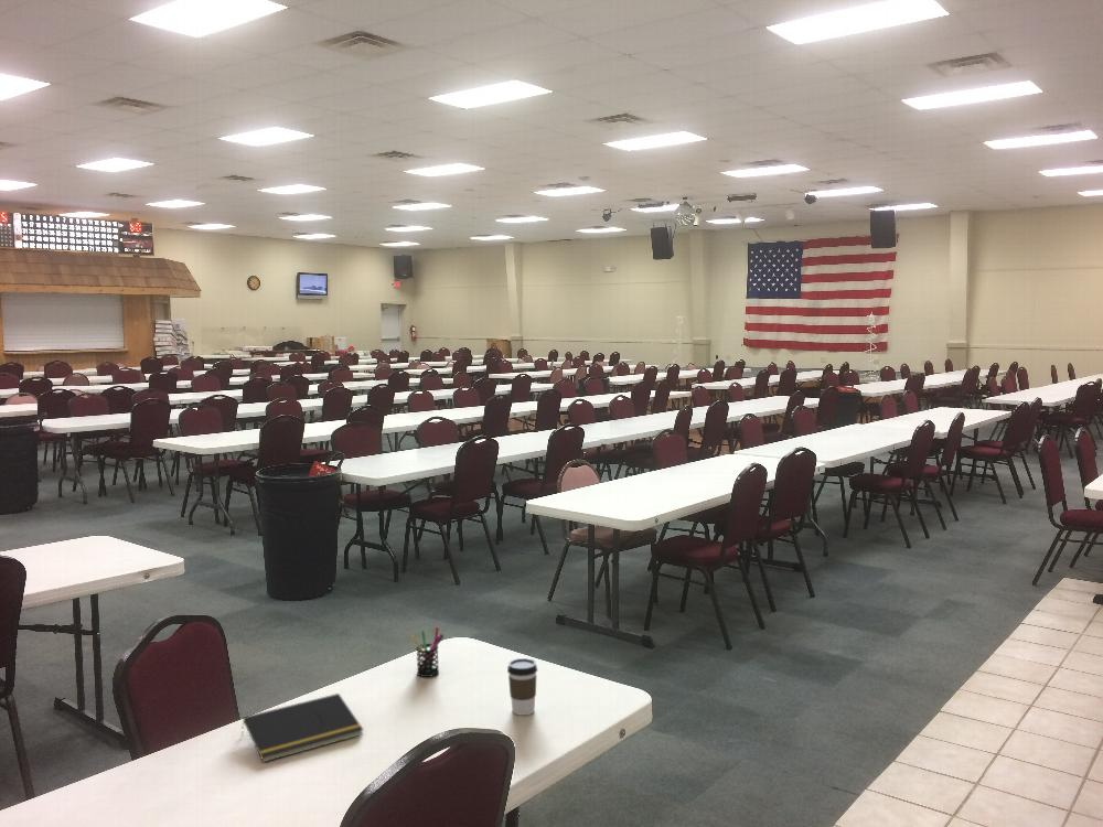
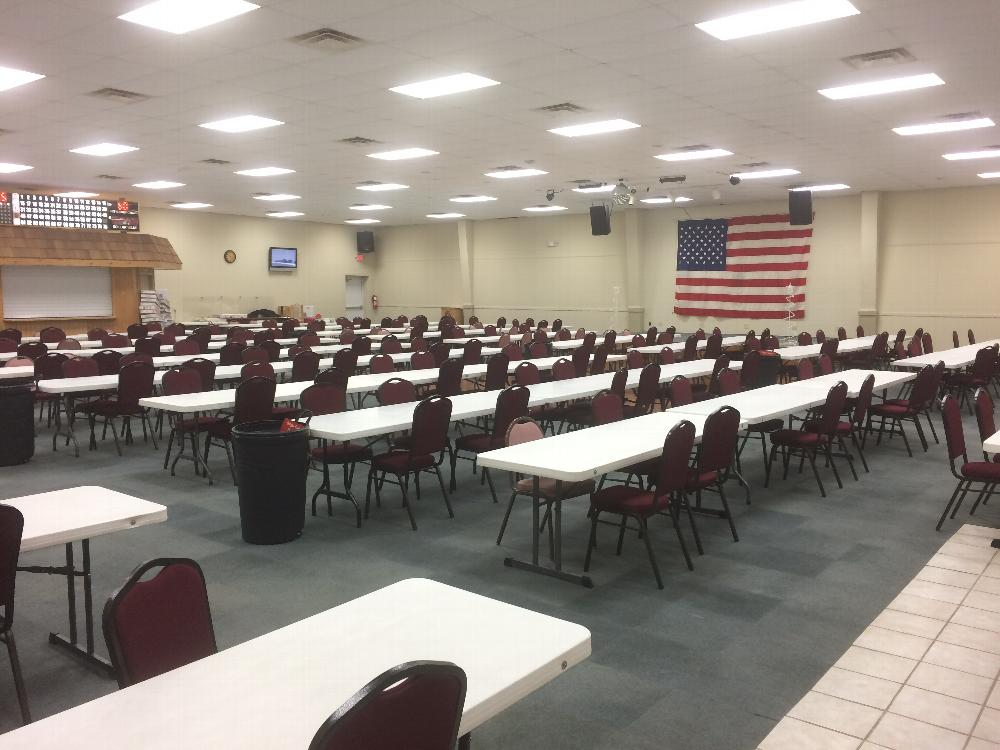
- pen holder [410,625,445,678]
- coffee cup [506,657,538,717]
- notepad [240,692,365,763]
